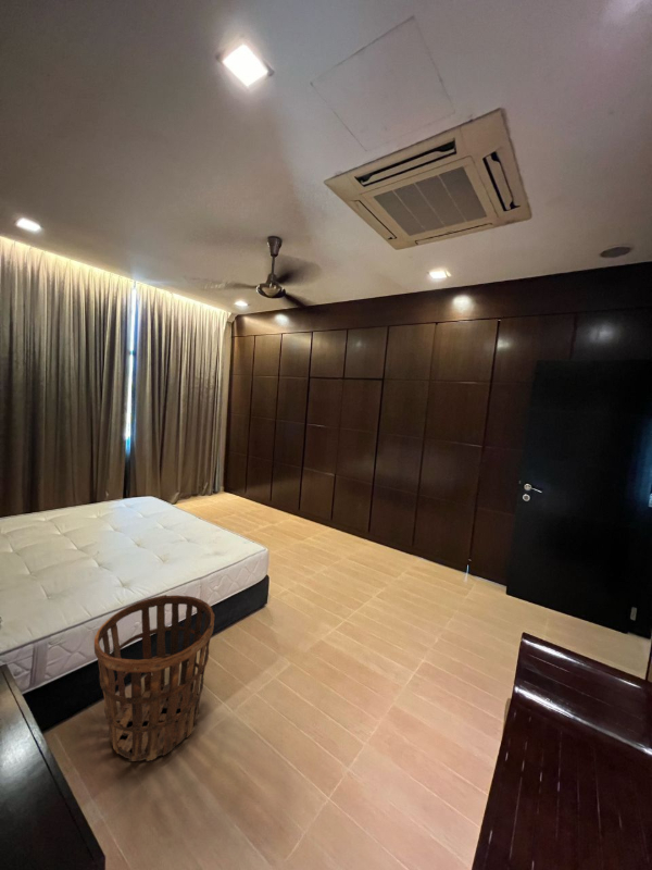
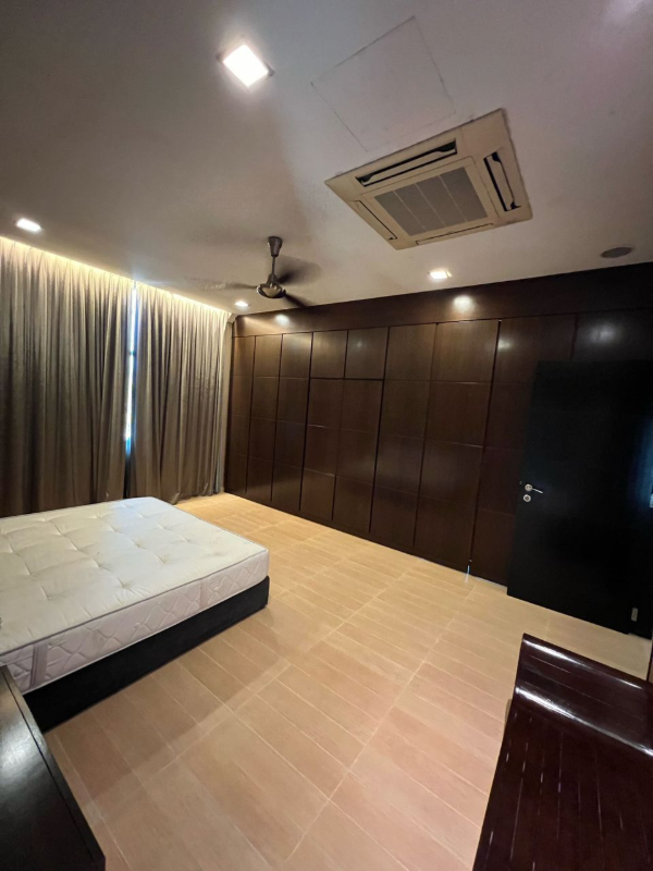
- basket [93,594,215,762]
